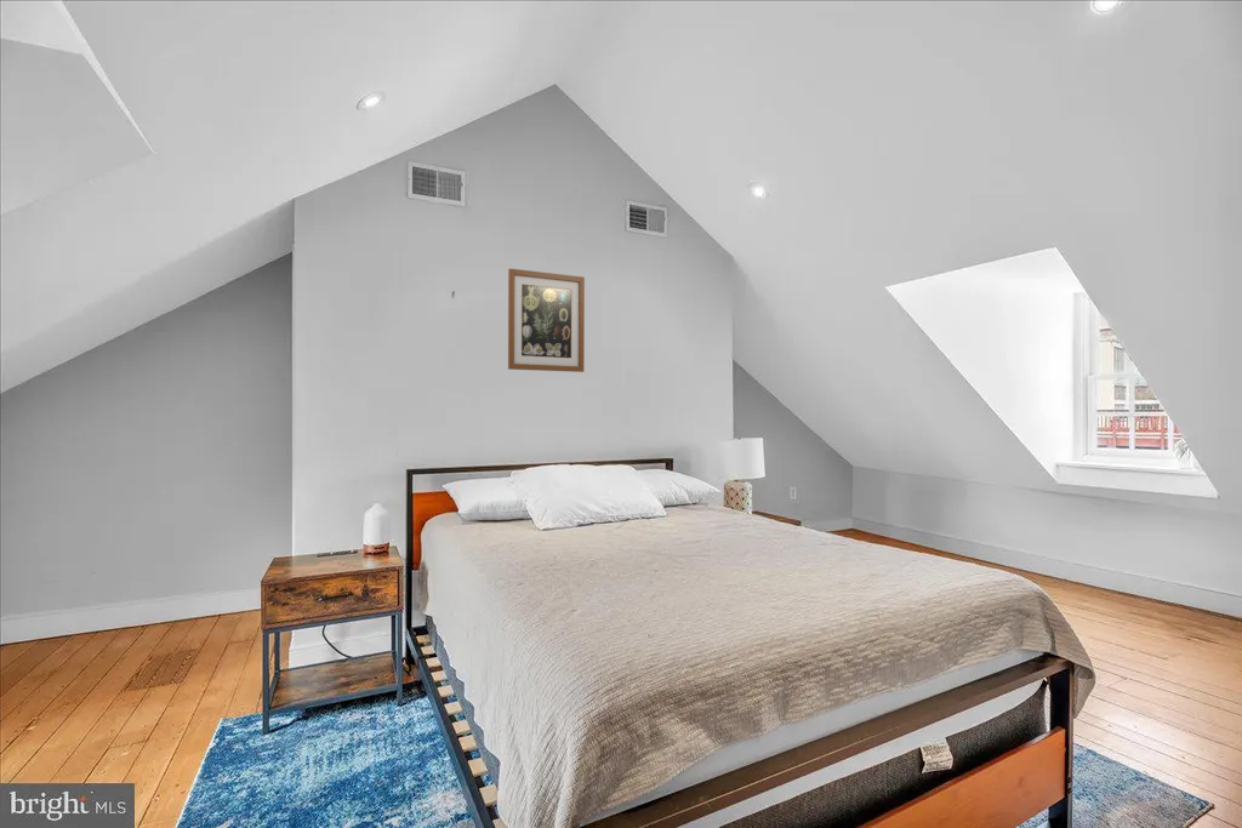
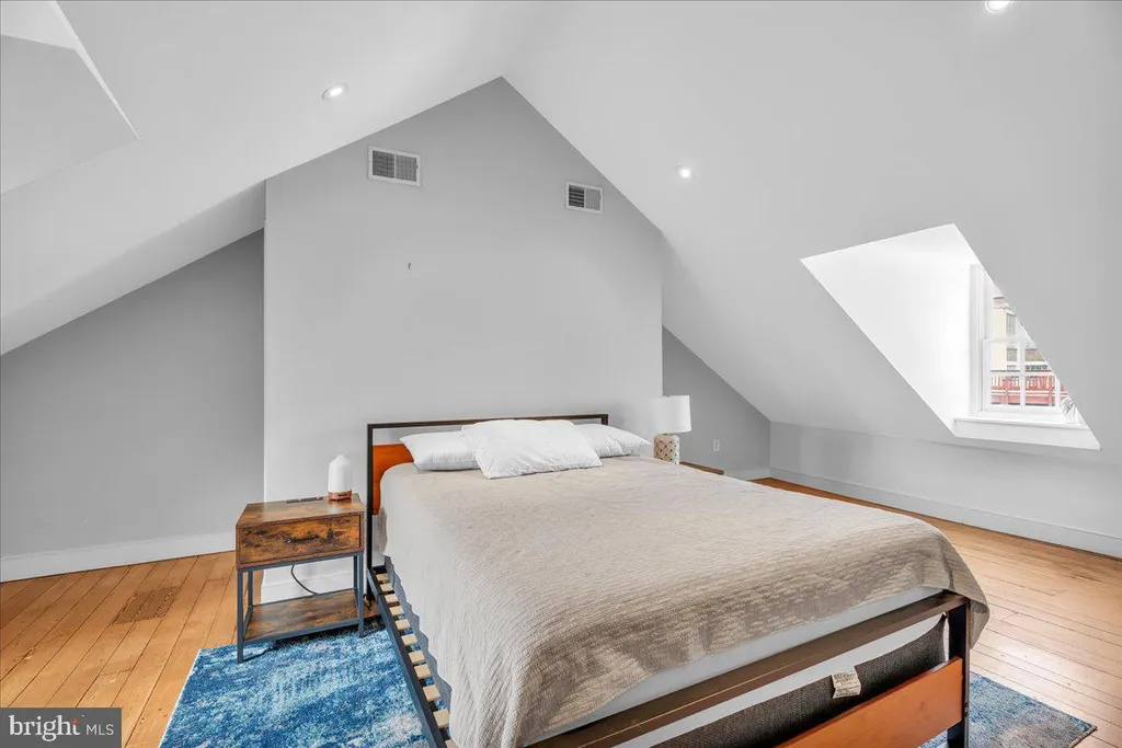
- wall art [507,268,586,373]
